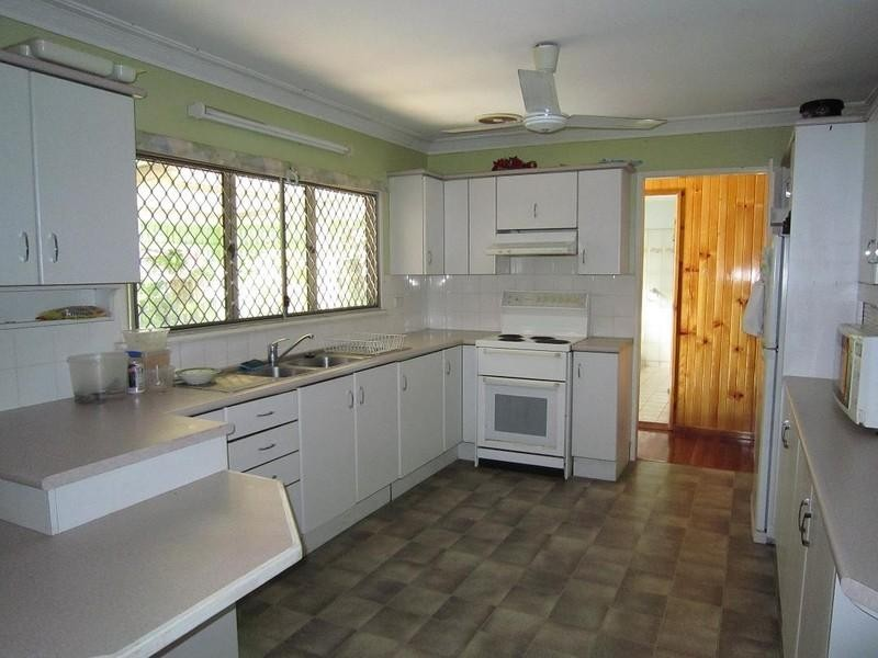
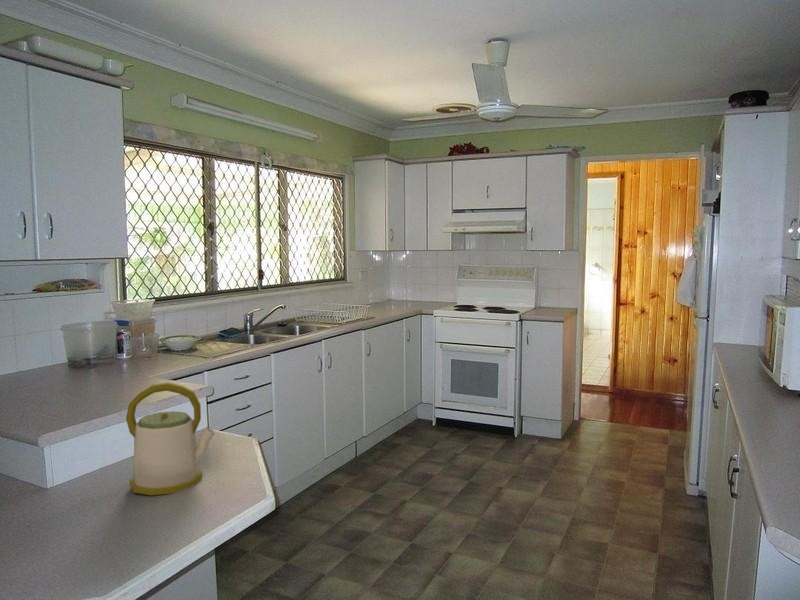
+ kettle [125,381,216,496]
